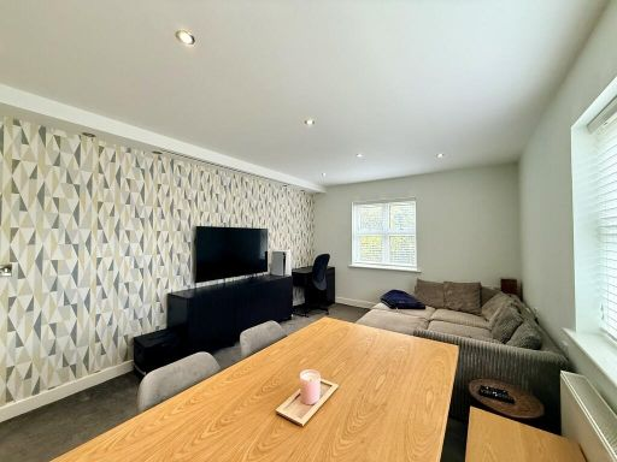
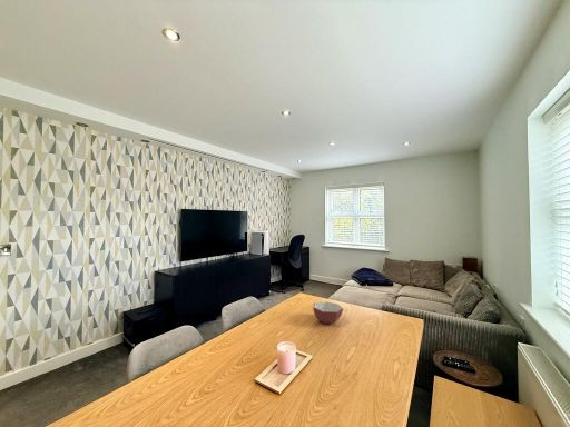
+ bowl [312,300,344,325]
